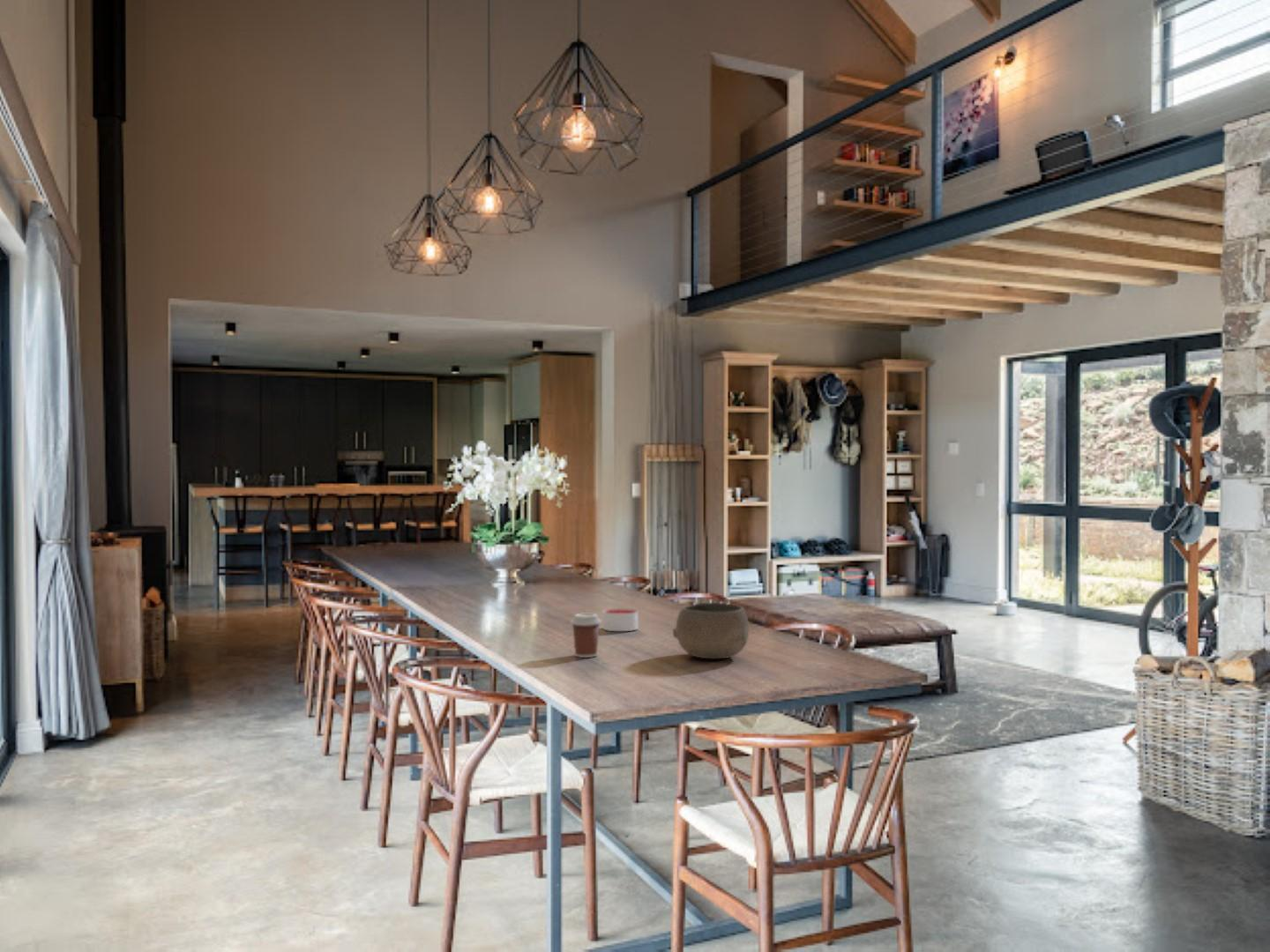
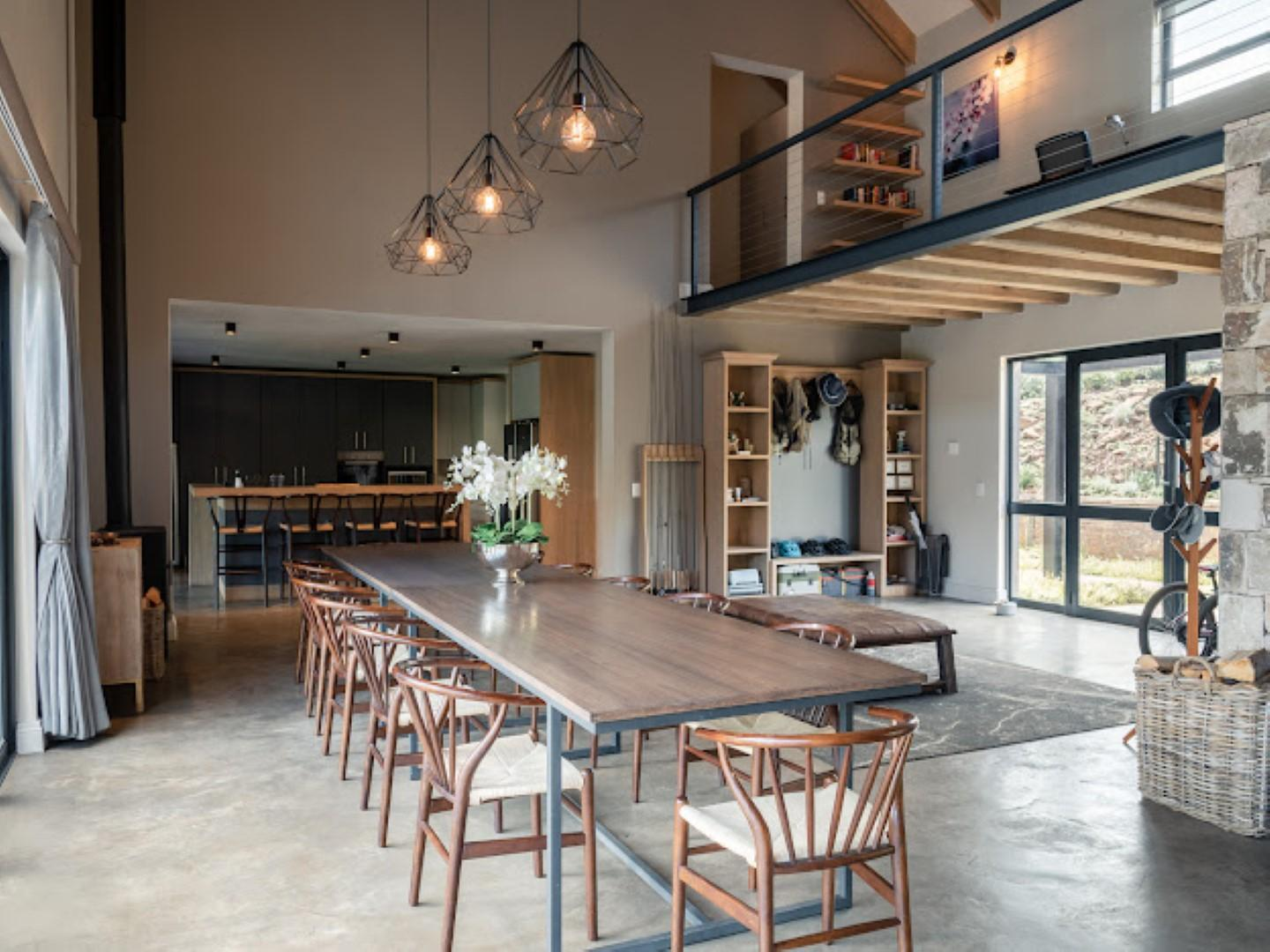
- coffee cup [570,613,602,658]
- bowl [672,602,751,659]
- candle [602,607,639,632]
